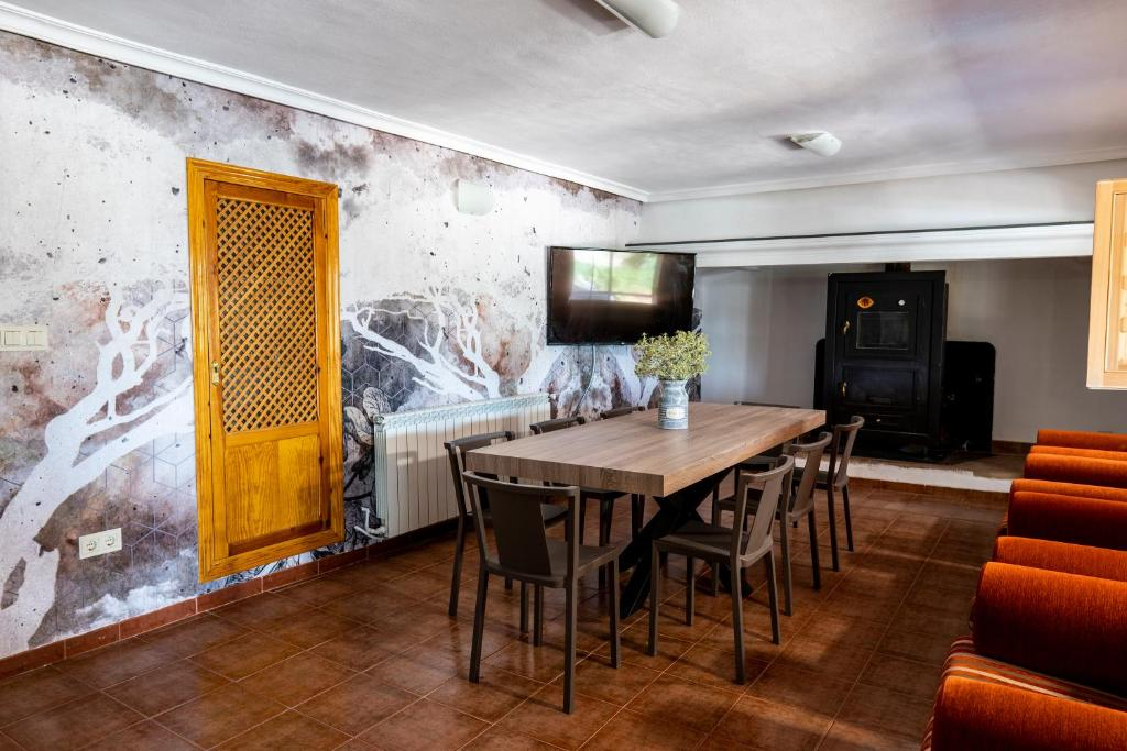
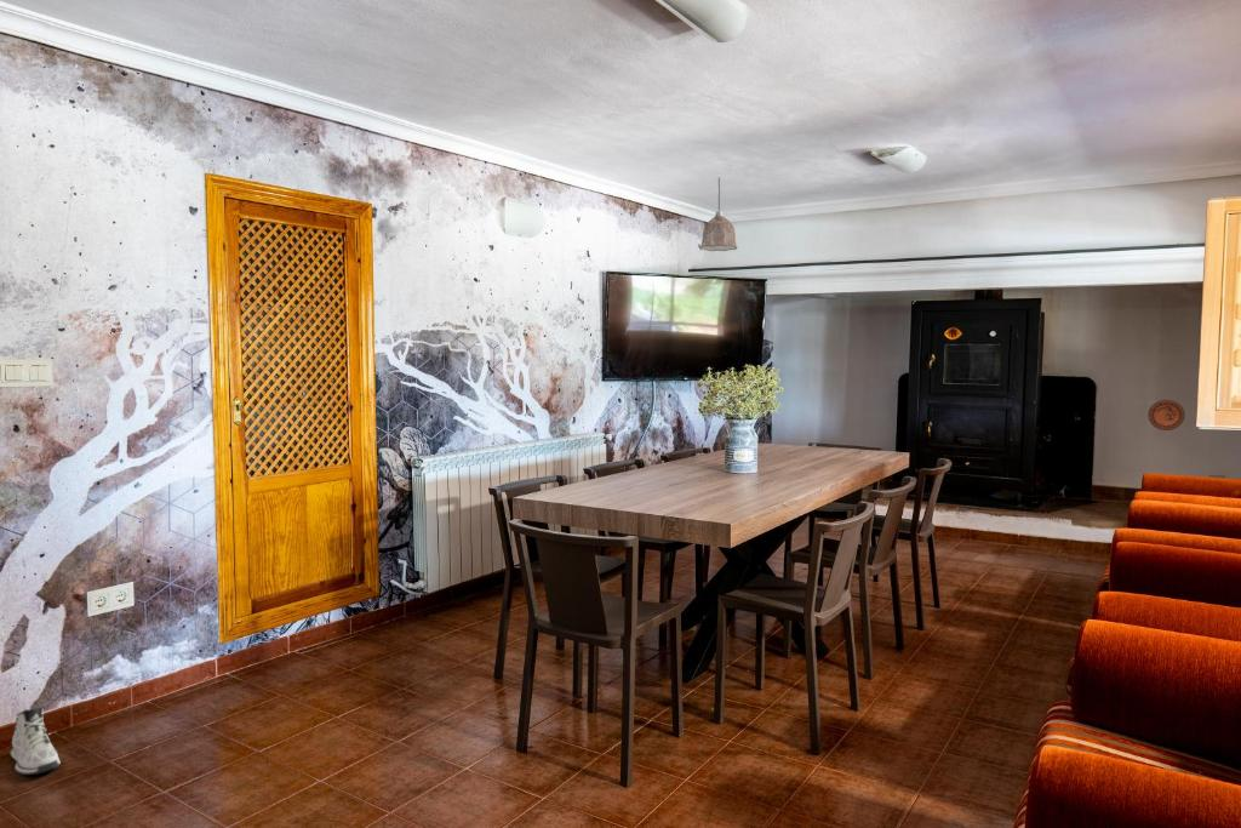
+ pendant lamp [699,177,738,252]
+ sneaker [10,706,62,776]
+ decorative plate [1146,399,1186,432]
